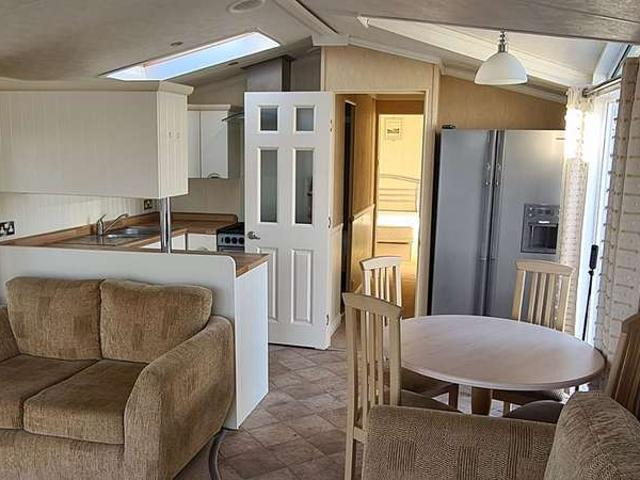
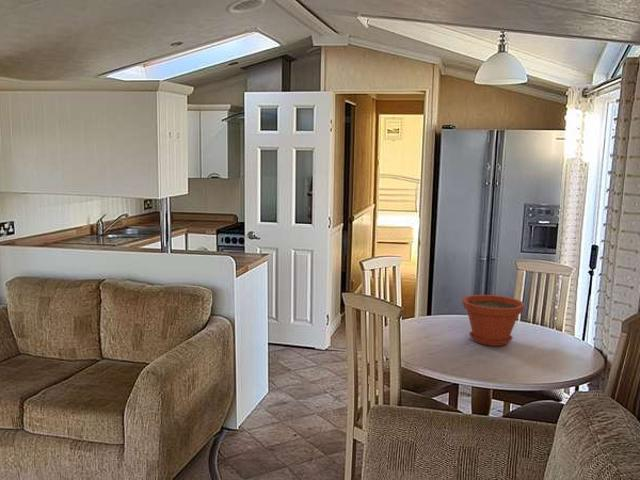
+ plant pot [461,294,526,347]
